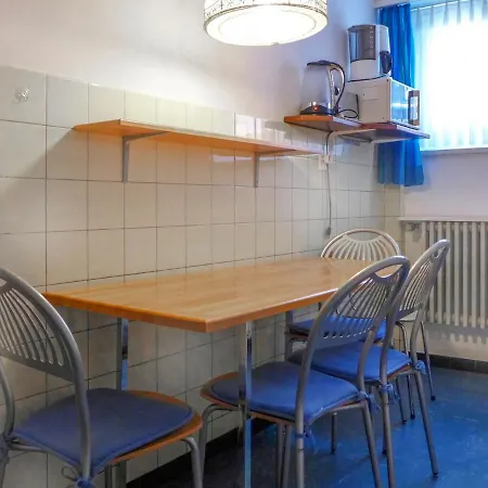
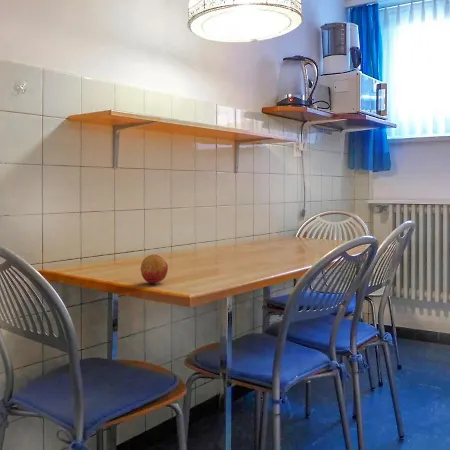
+ fruit [140,253,169,284]
